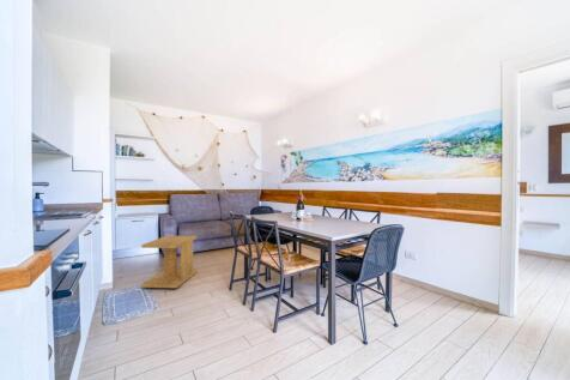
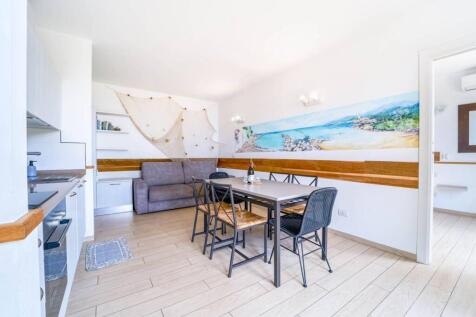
- side table [140,235,199,289]
